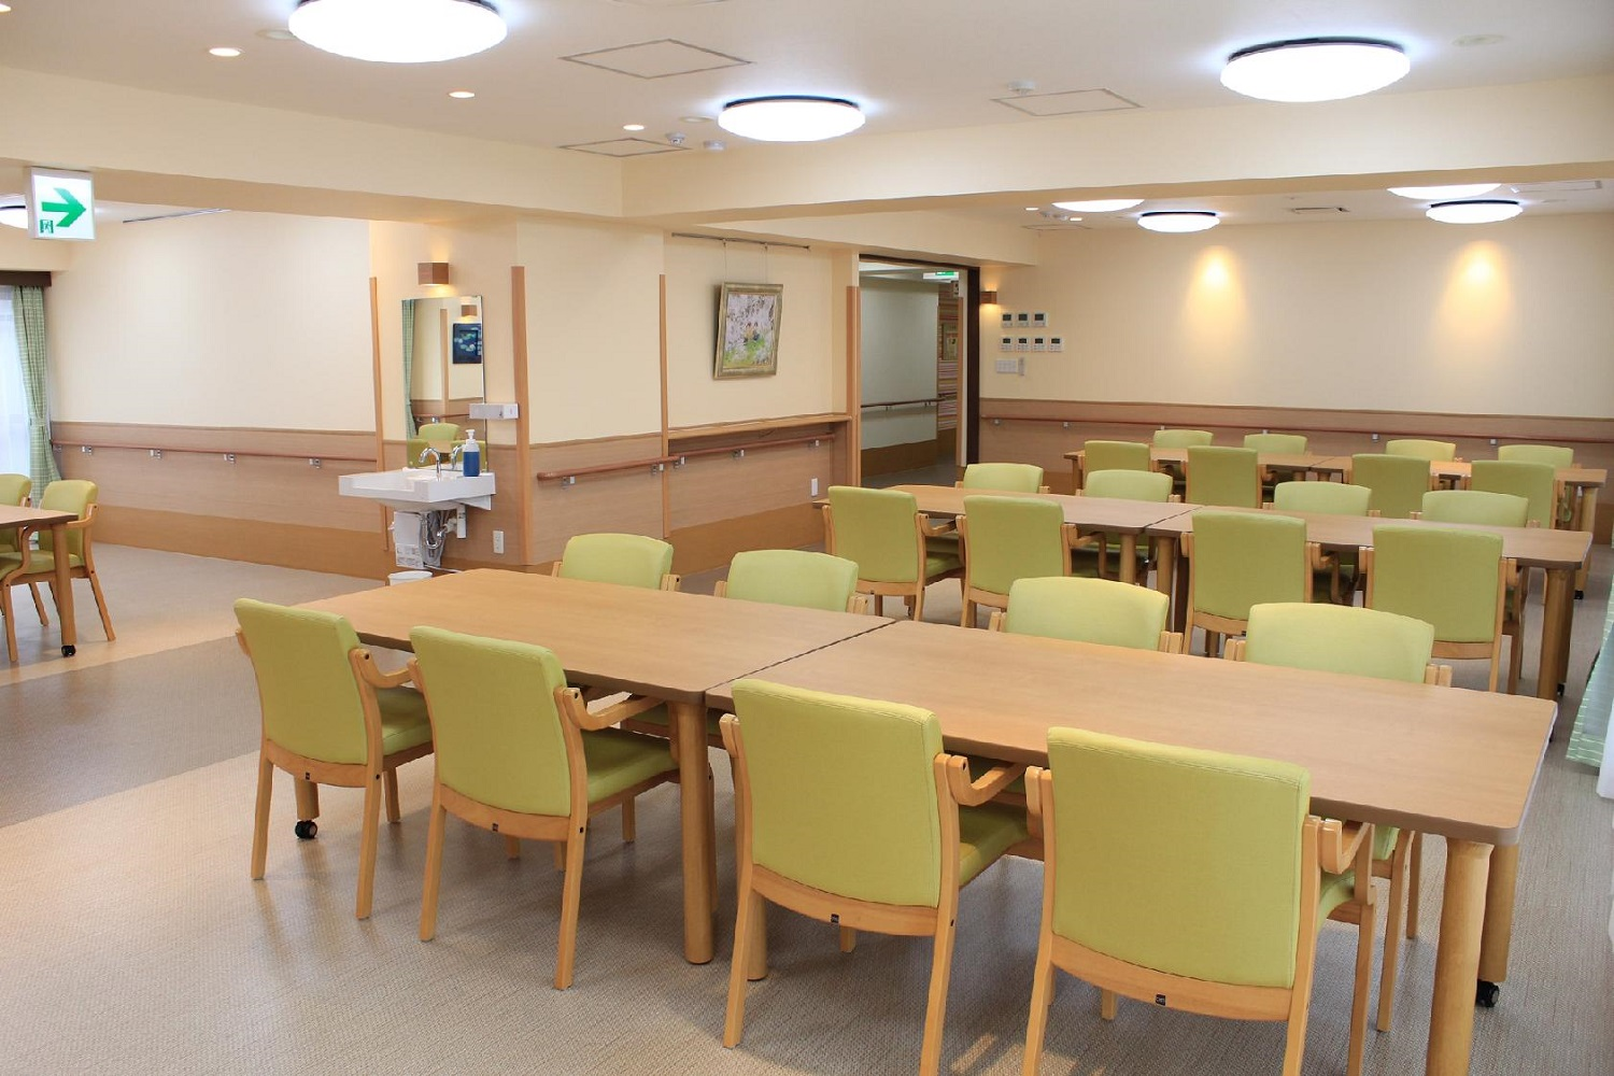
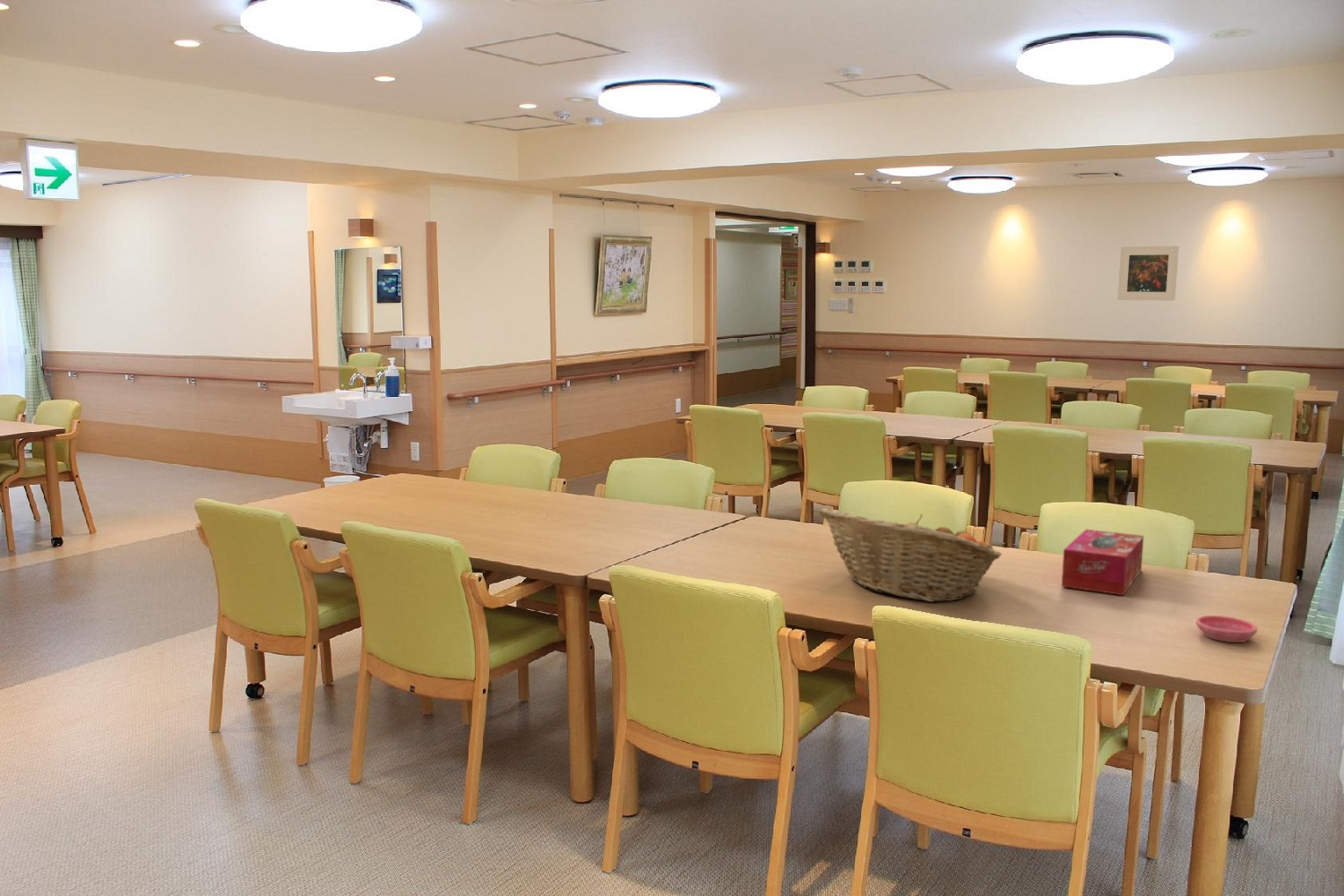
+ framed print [1116,246,1180,301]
+ saucer [1195,615,1258,643]
+ tissue box [1061,529,1145,596]
+ fruit basket [819,507,1003,603]
